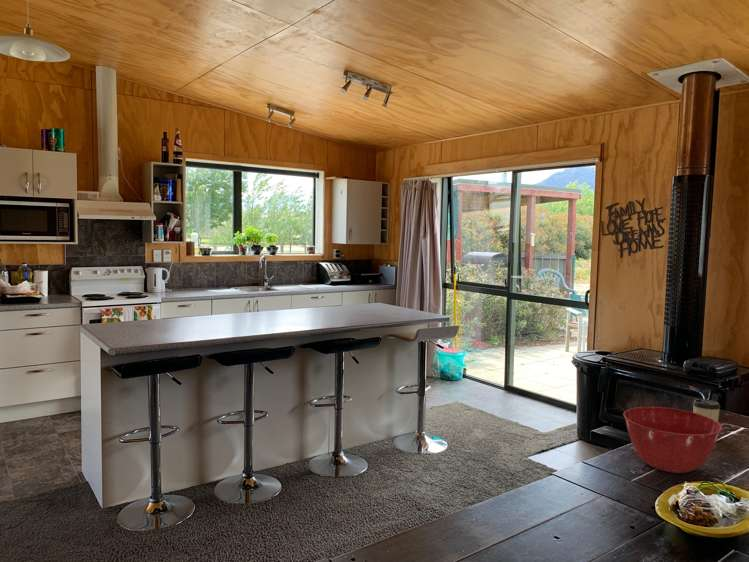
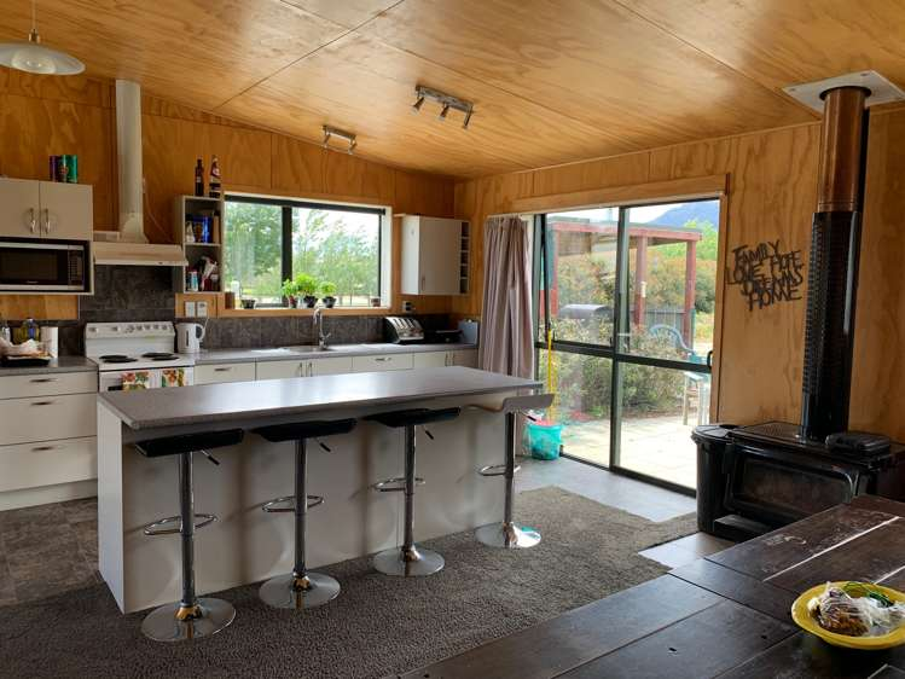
- mixing bowl [623,406,723,474]
- cup [692,398,721,423]
